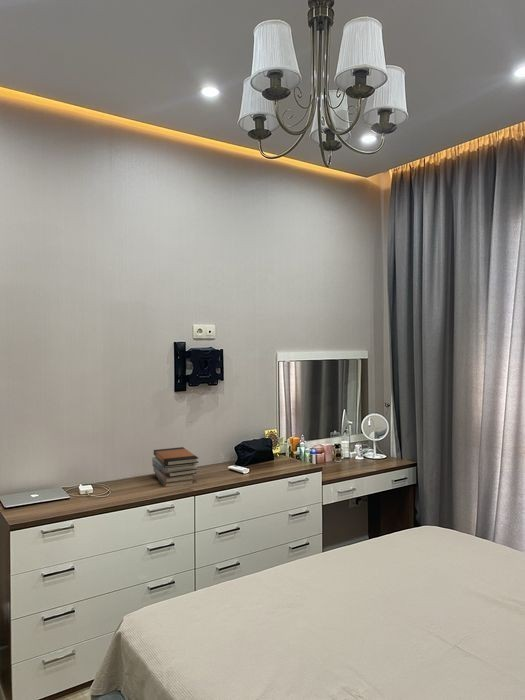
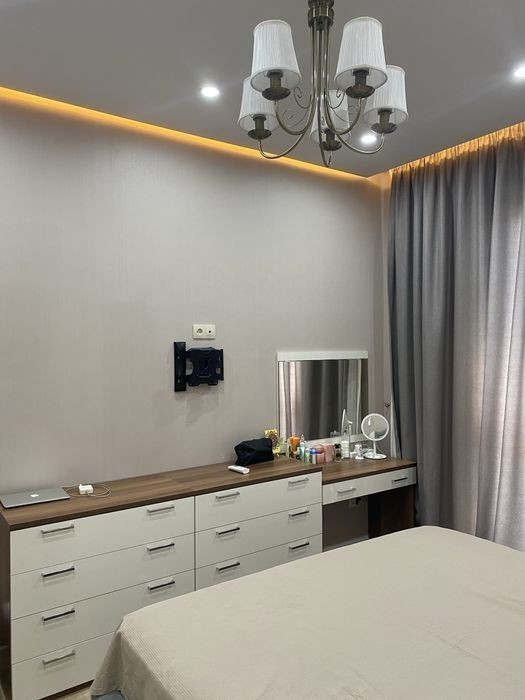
- book stack [151,446,200,488]
